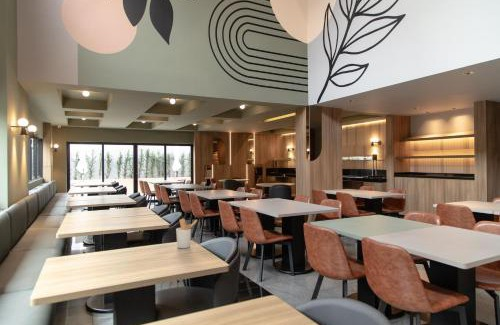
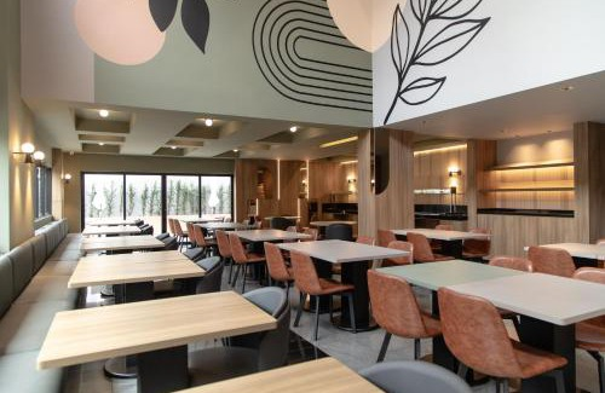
- utensil holder [175,218,198,249]
